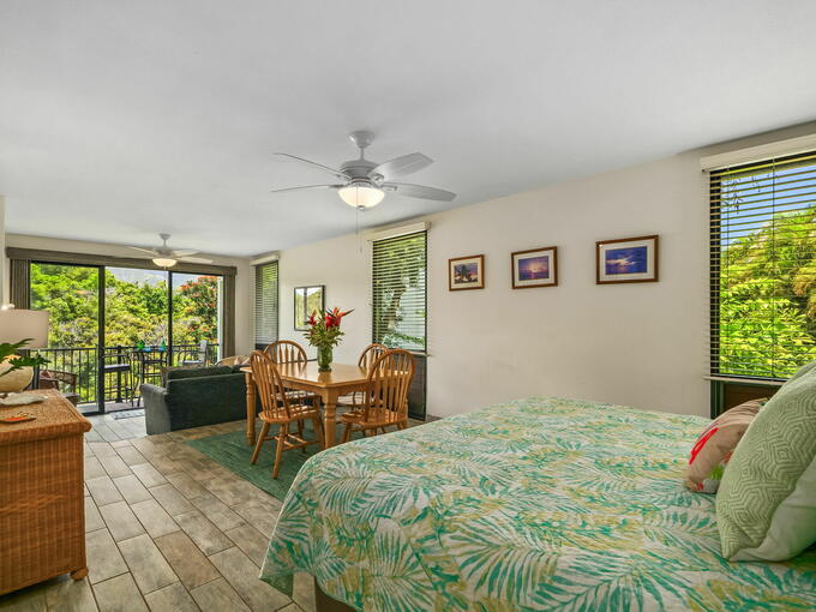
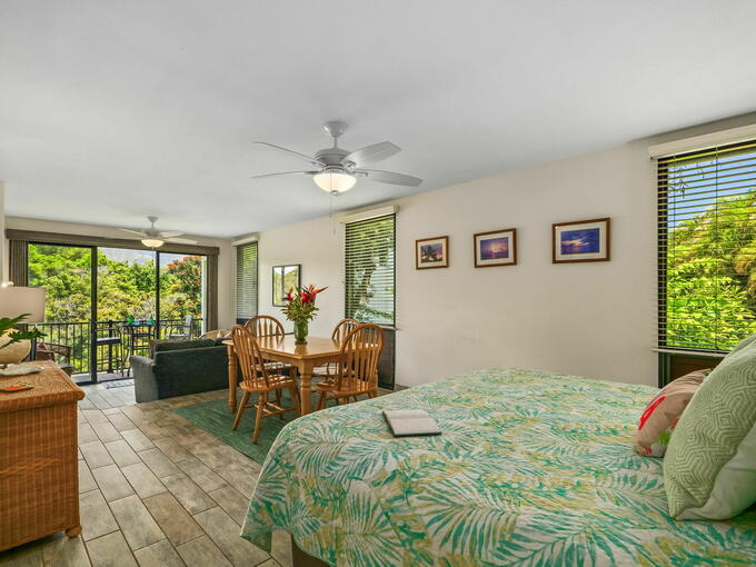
+ hardback book [381,408,442,438]
